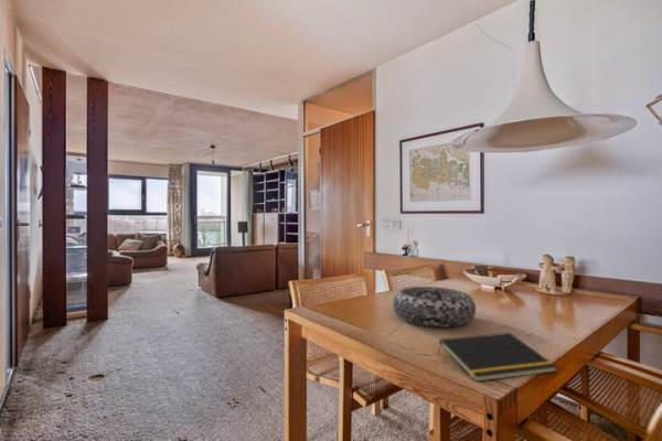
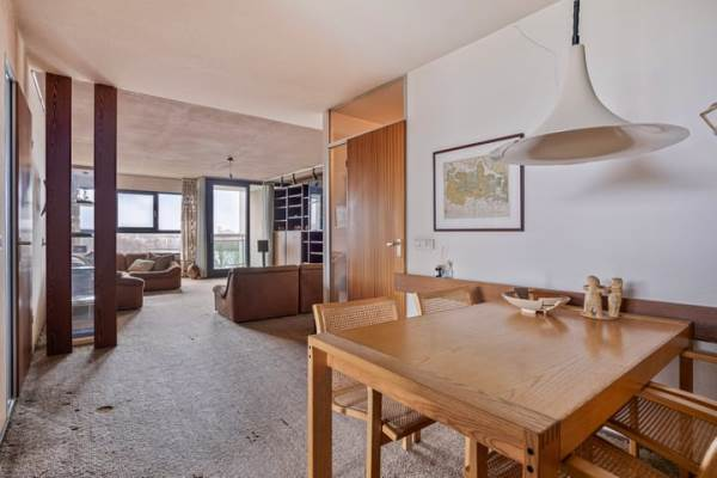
- notepad [437,332,558,383]
- decorative bowl [392,286,477,327]
